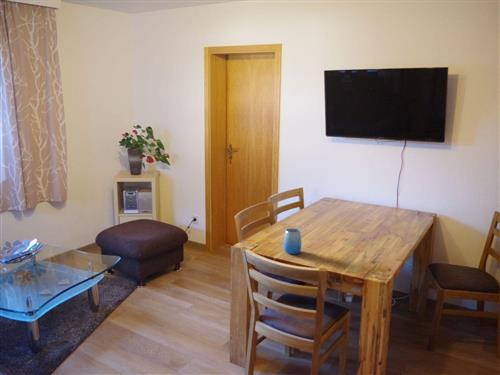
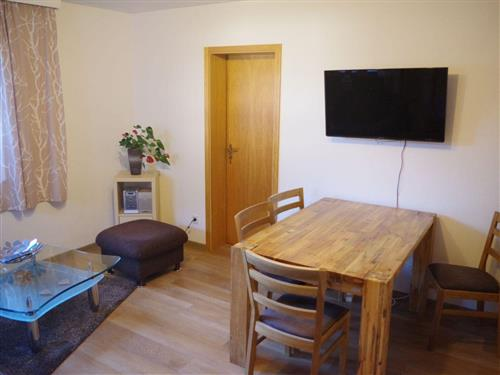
- cup [283,228,303,255]
